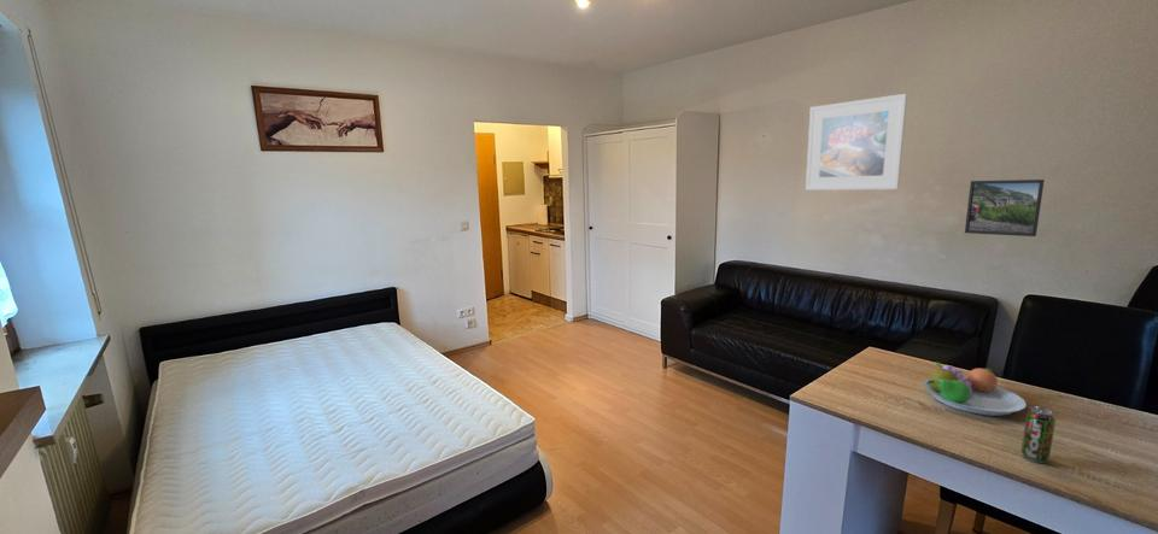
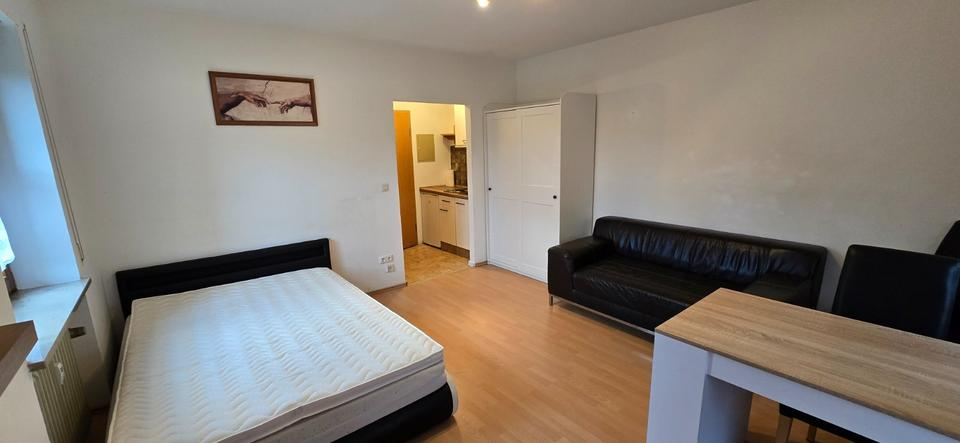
- fruit bowl [922,362,1028,417]
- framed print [964,178,1046,237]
- beverage can [1019,405,1057,464]
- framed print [805,93,908,192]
